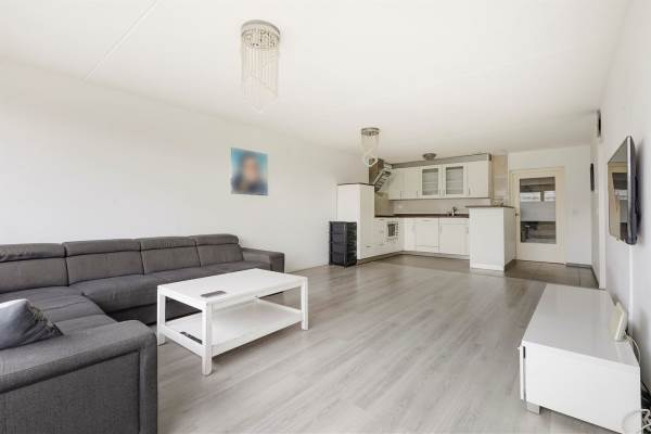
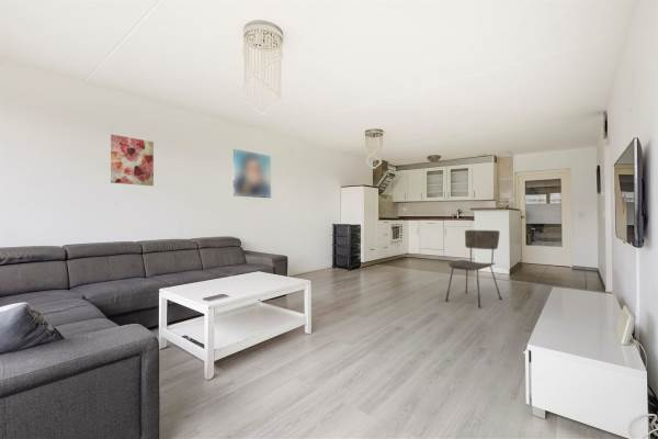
+ wall art [110,134,155,187]
+ dining chair [444,229,503,308]
